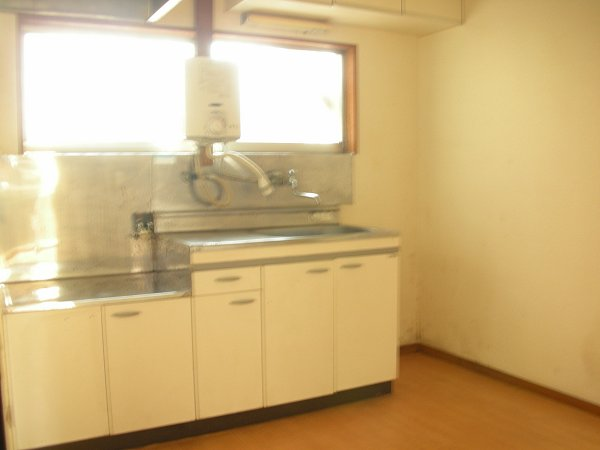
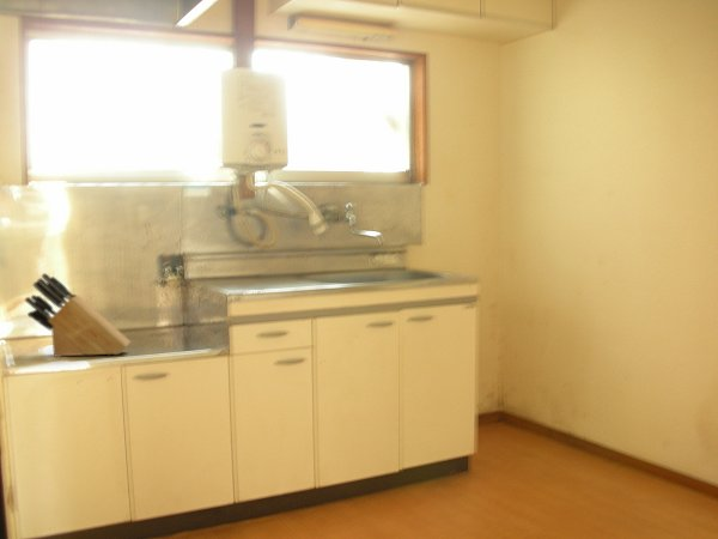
+ knife block [24,272,133,358]
